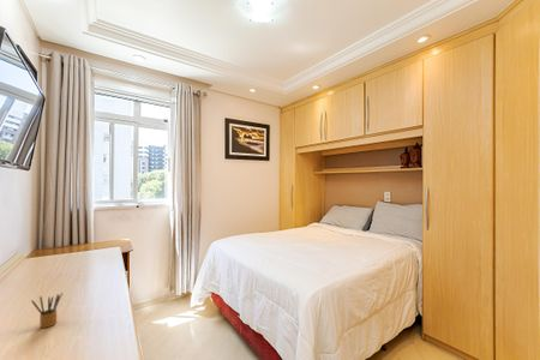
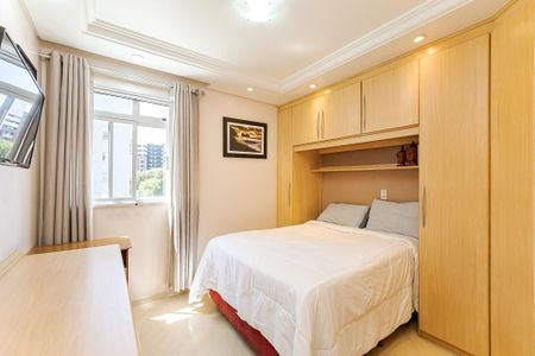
- pencil box [30,292,64,329]
